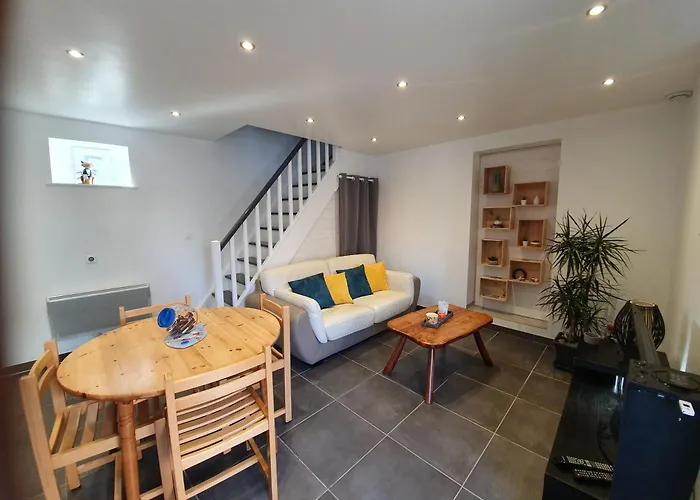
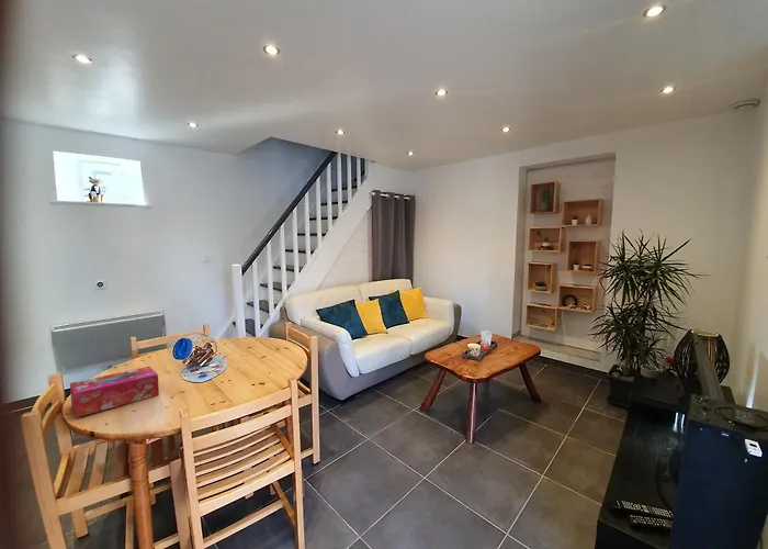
+ tissue box [69,366,160,418]
